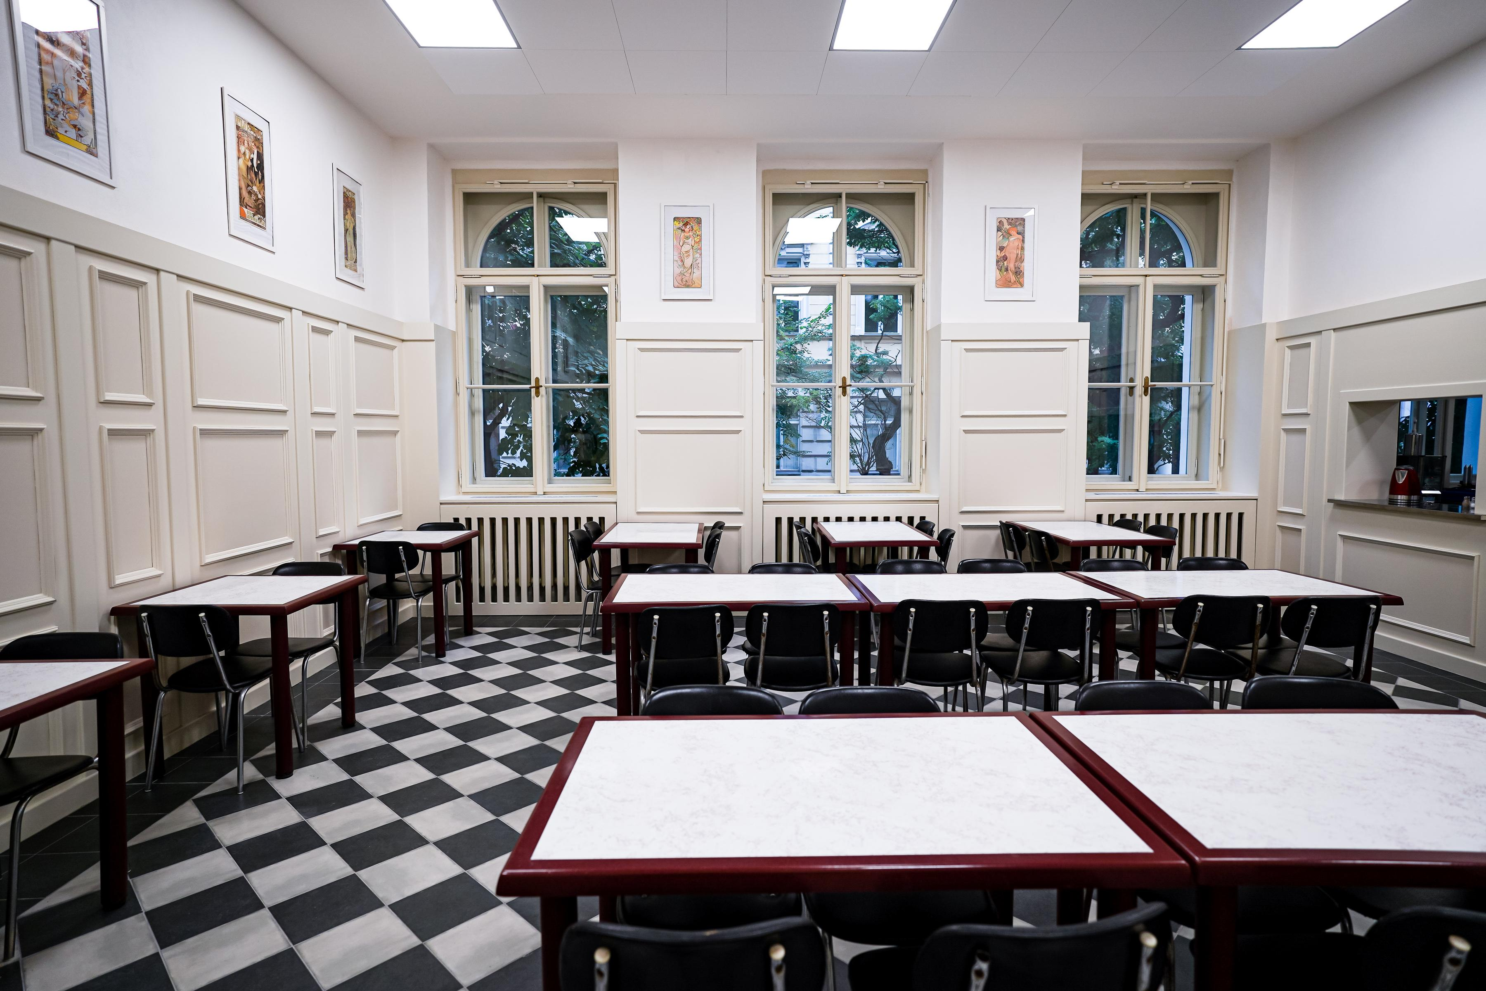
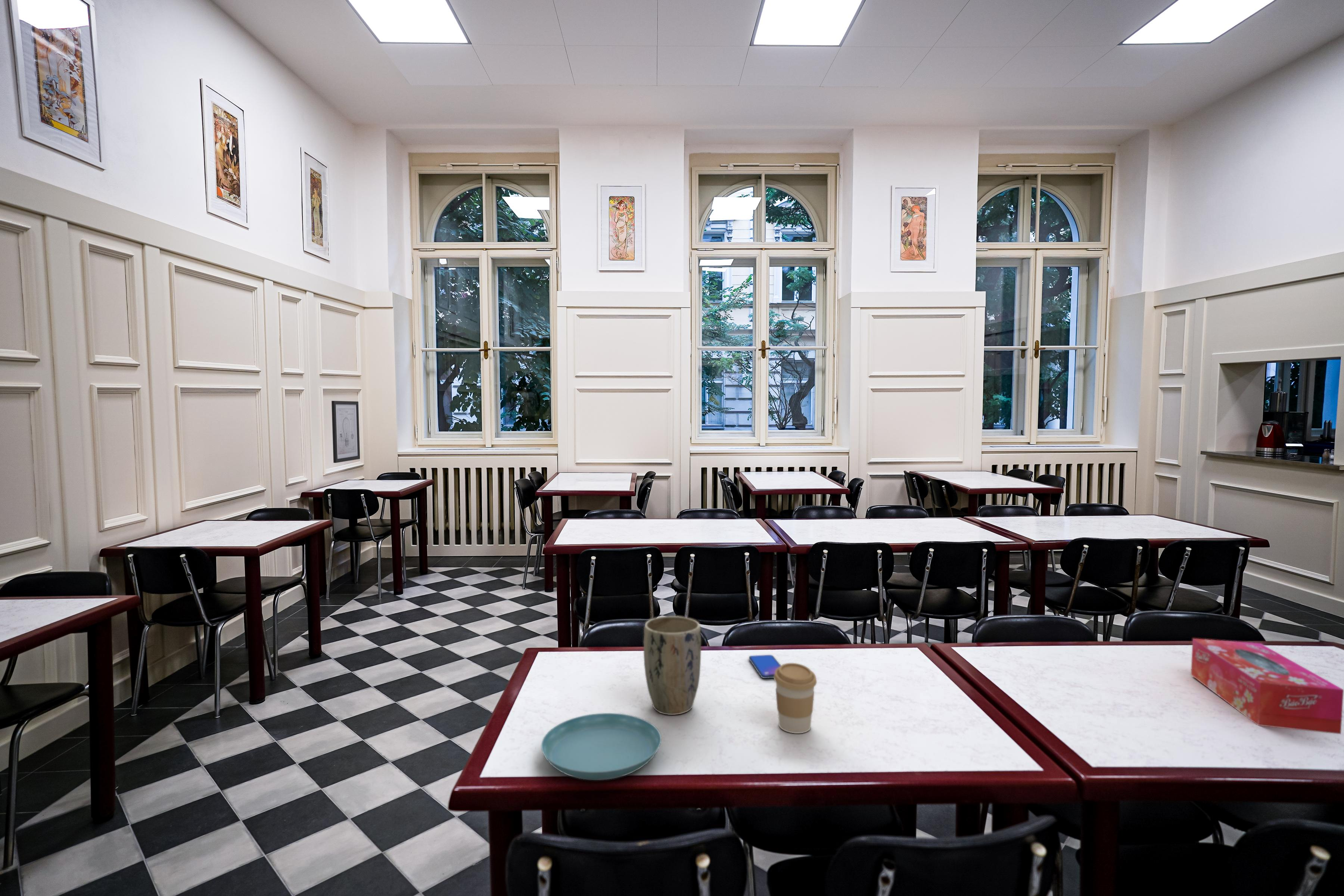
+ smartphone [749,654,781,679]
+ wall art [331,401,360,463]
+ plant pot [643,616,701,715]
+ saucer [541,713,662,781]
+ tissue box [1191,638,1344,734]
+ coffee cup [774,663,817,734]
